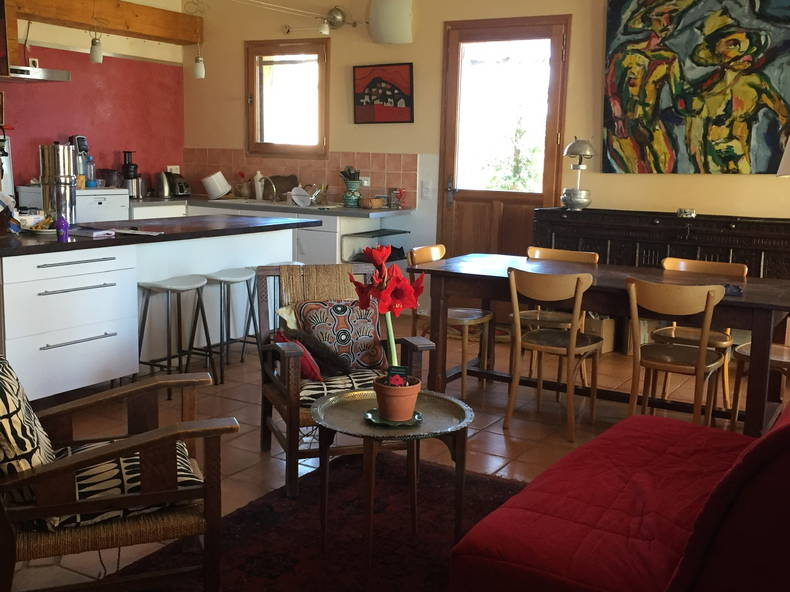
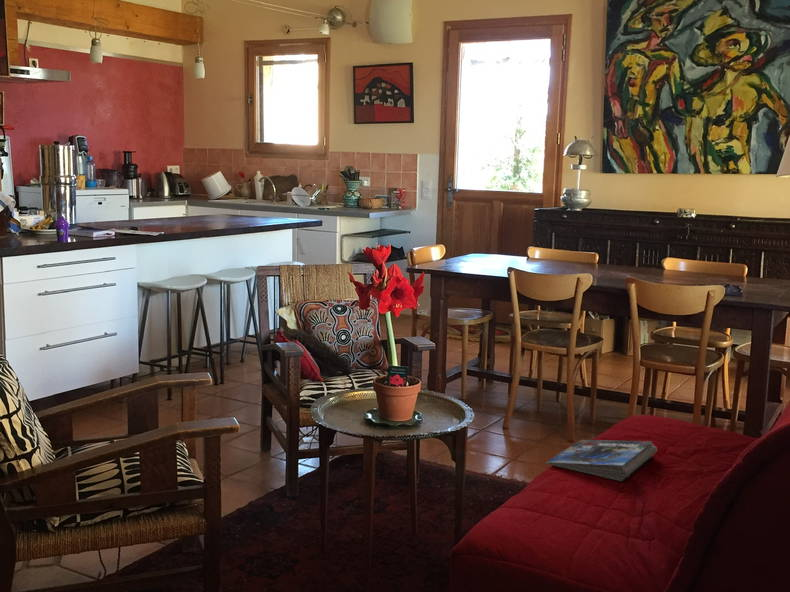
+ magazine [545,438,658,483]
